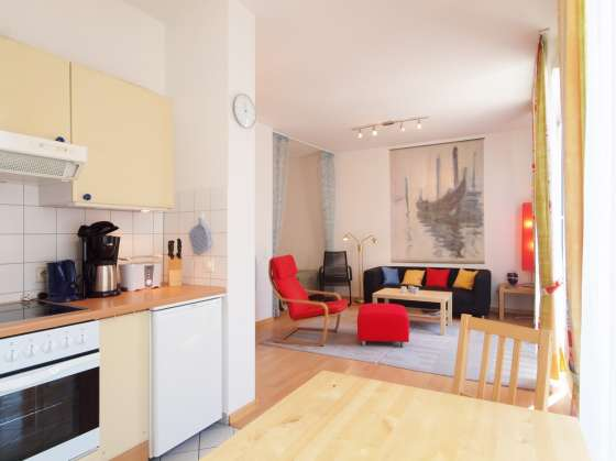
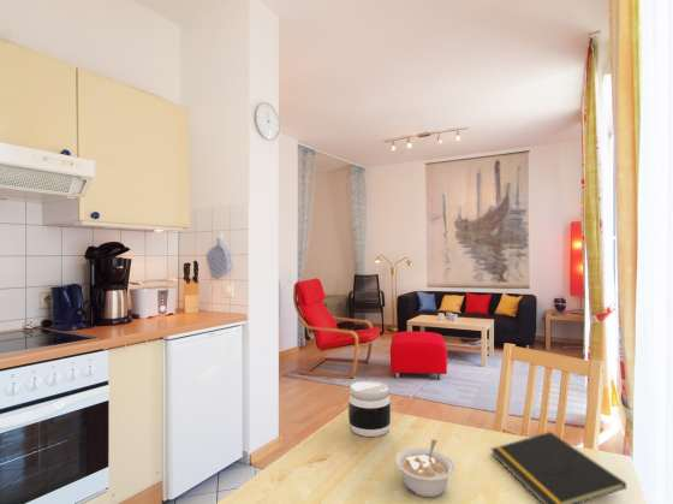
+ jar [347,380,392,438]
+ legume [394,438,455,498]
+ notepad [489,431,627,504]
